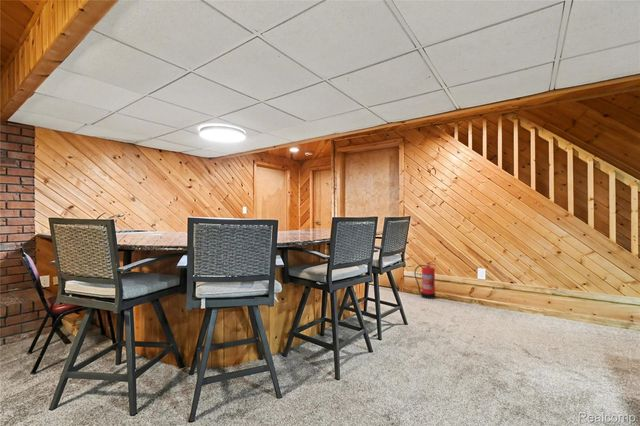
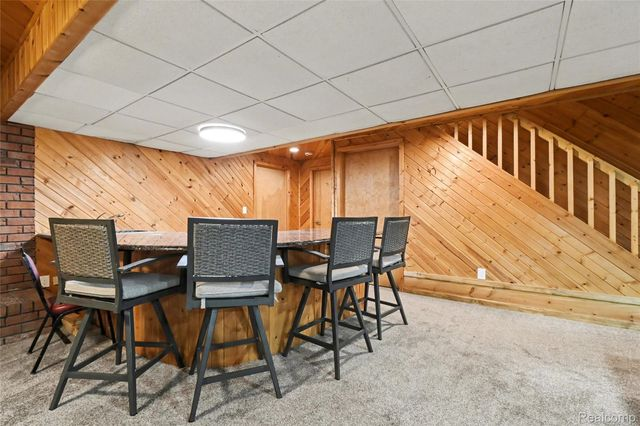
- fire extinguisher [413,260,437,300]
